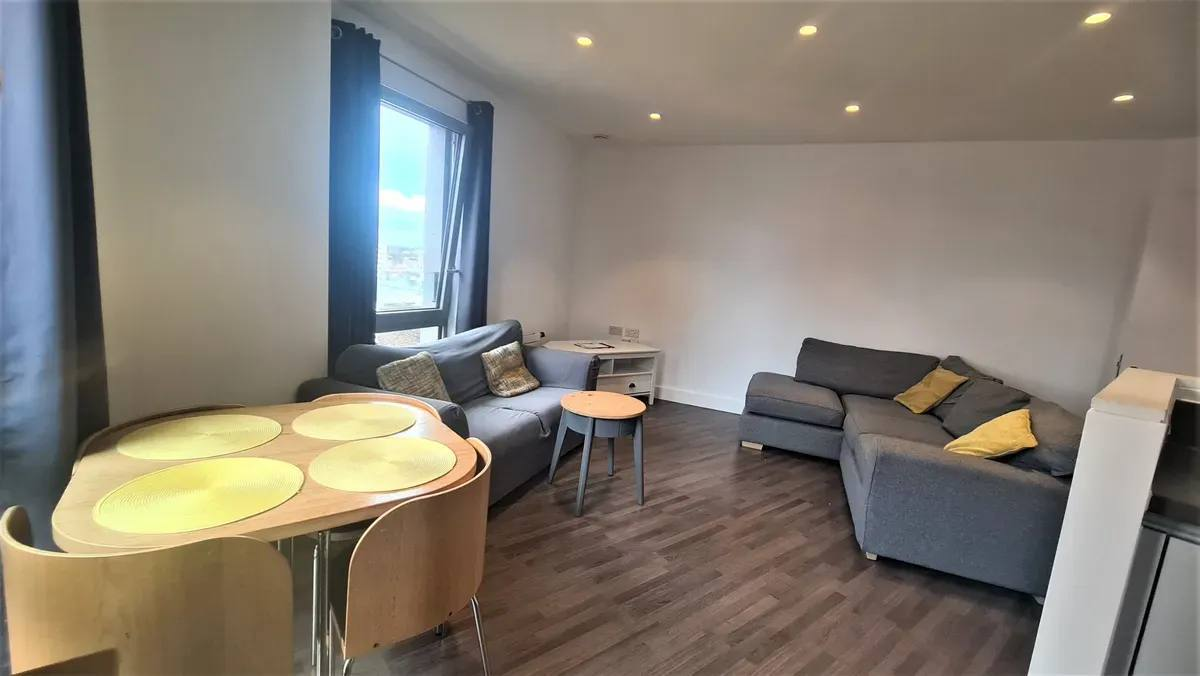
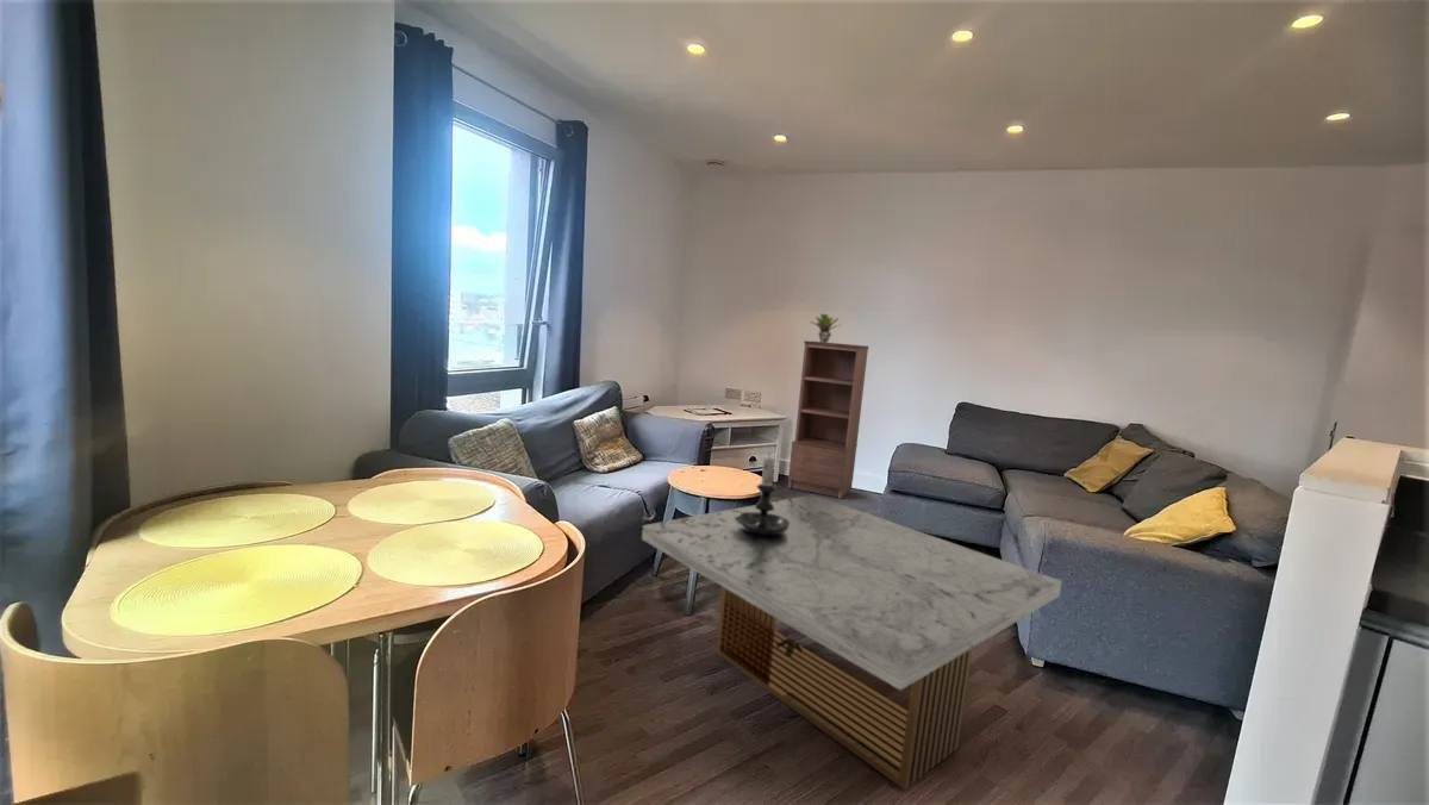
+ potted plant [809,313,841,343]
+ coffee table [641,493,1063,791]
+ candle holder [735,451,790,536]
+ shelving unit [787,339,869,499]
